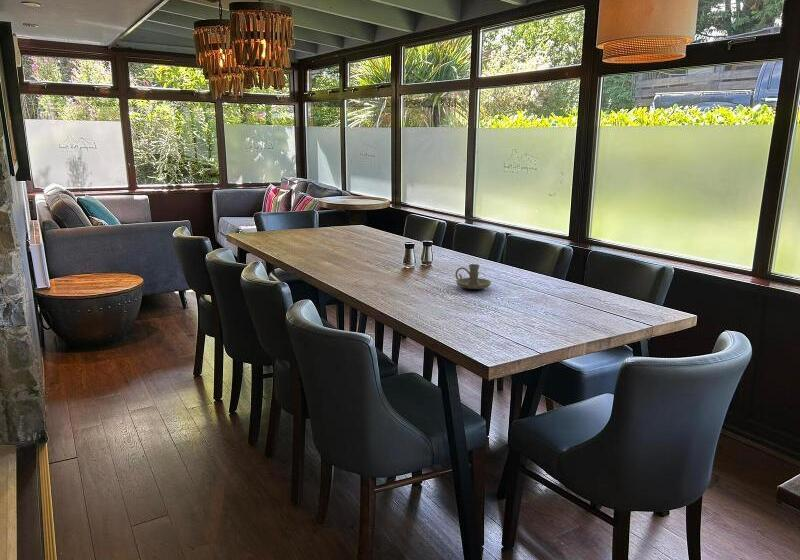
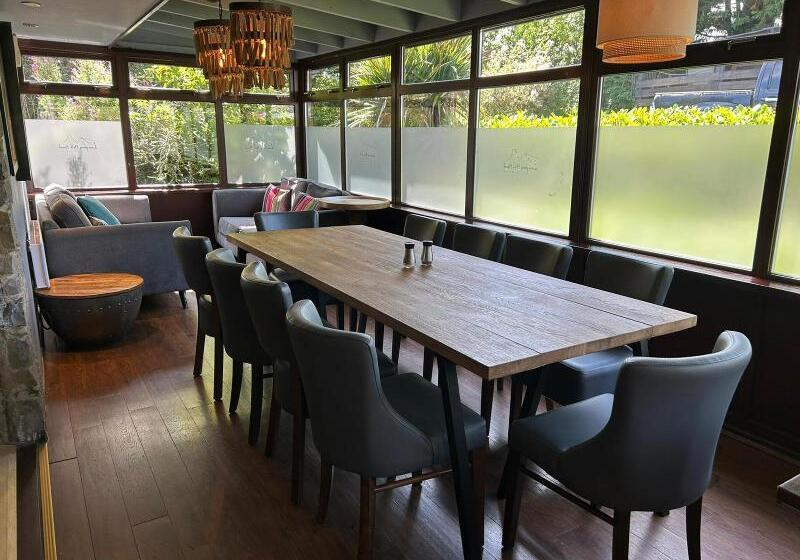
- candle holder [454,263,492,290]
